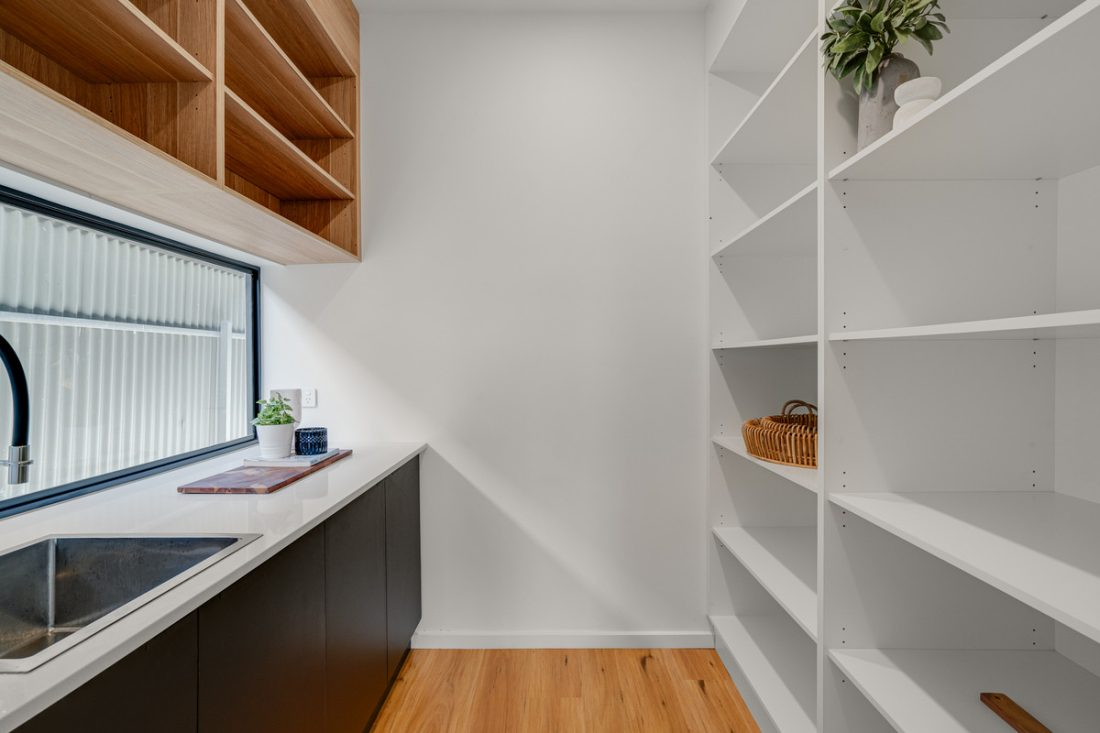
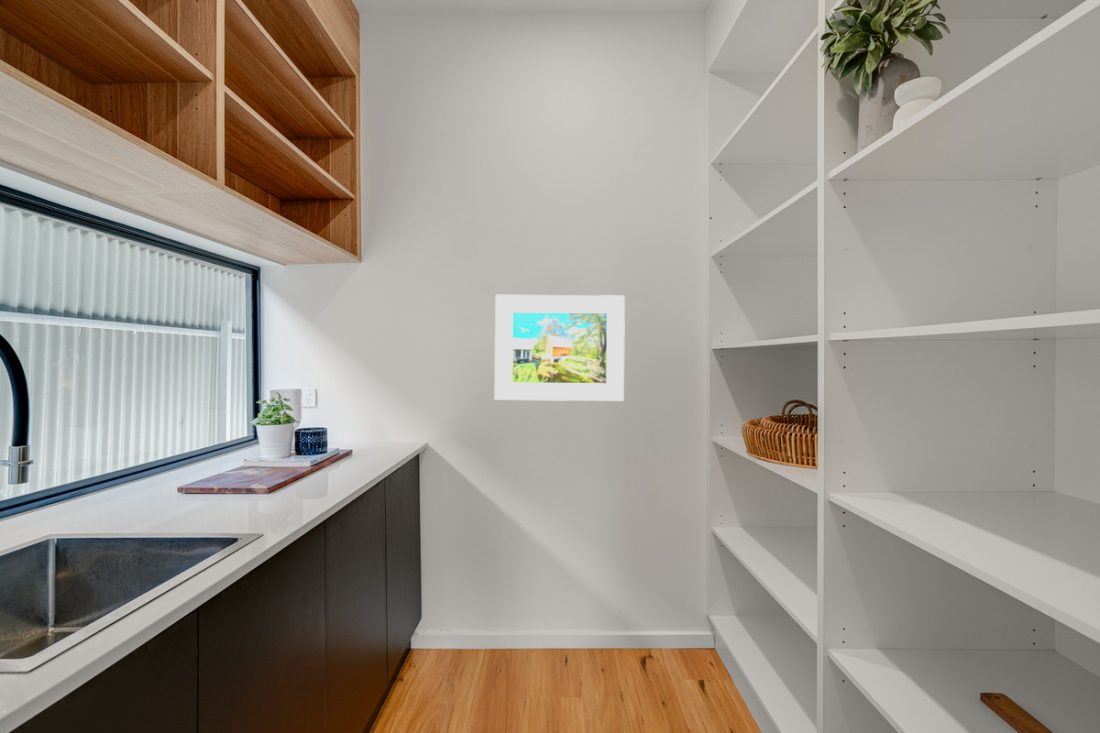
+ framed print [494,294,626,402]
